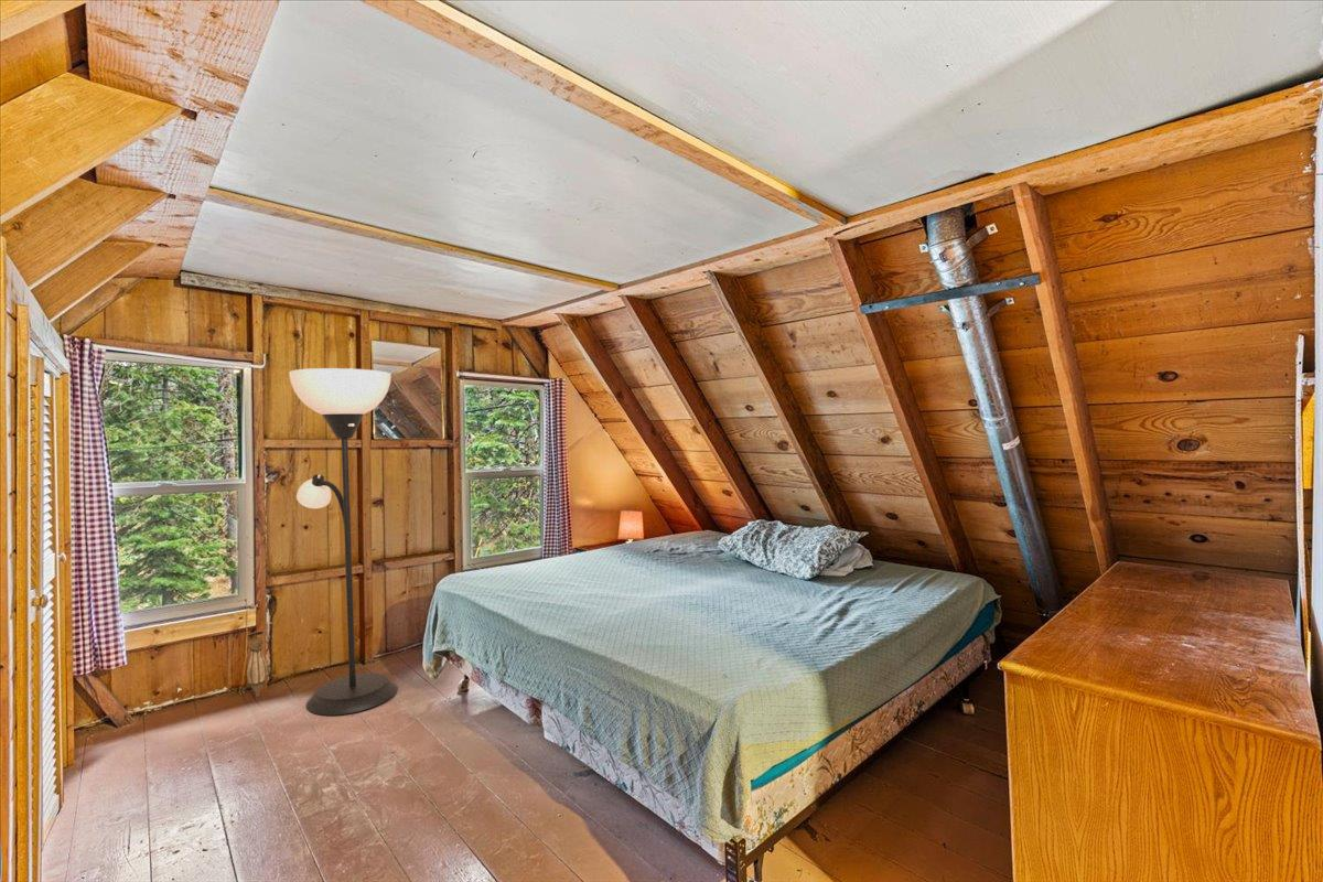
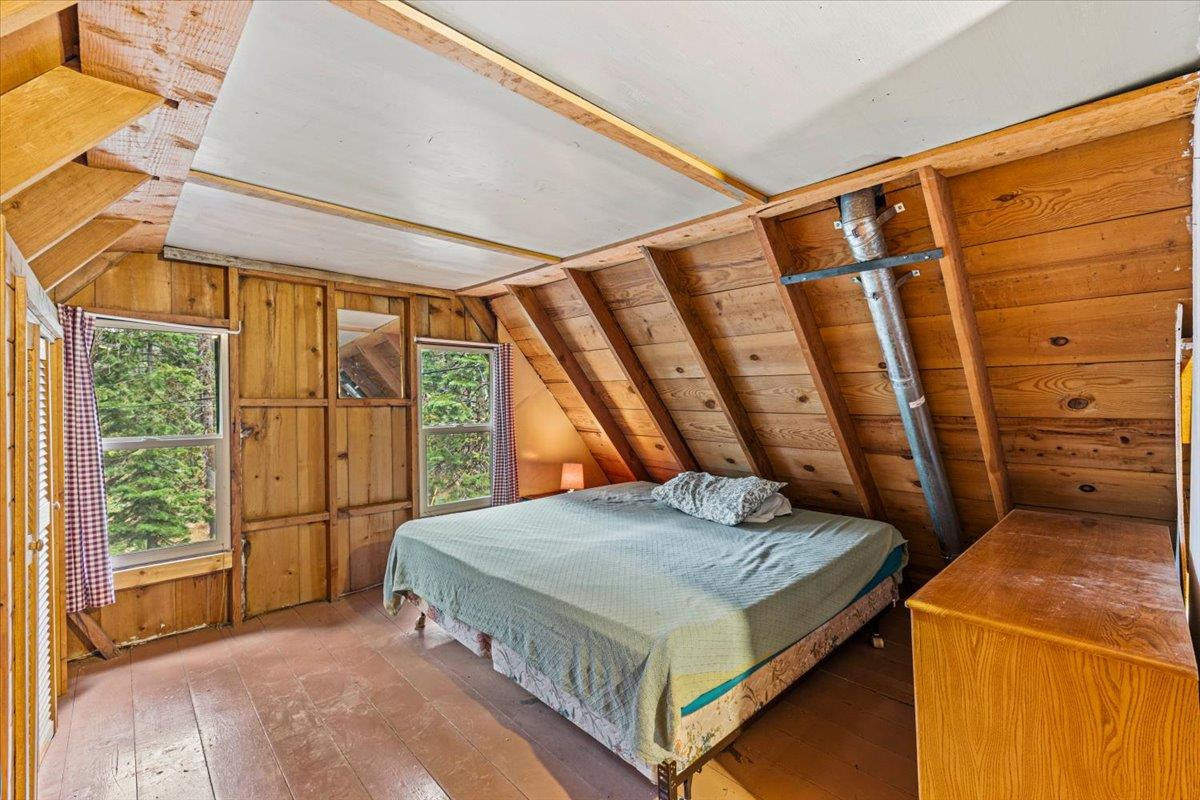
- floor lamp [288,367,399,717]
- pitcher plant [246,630,269,698]
